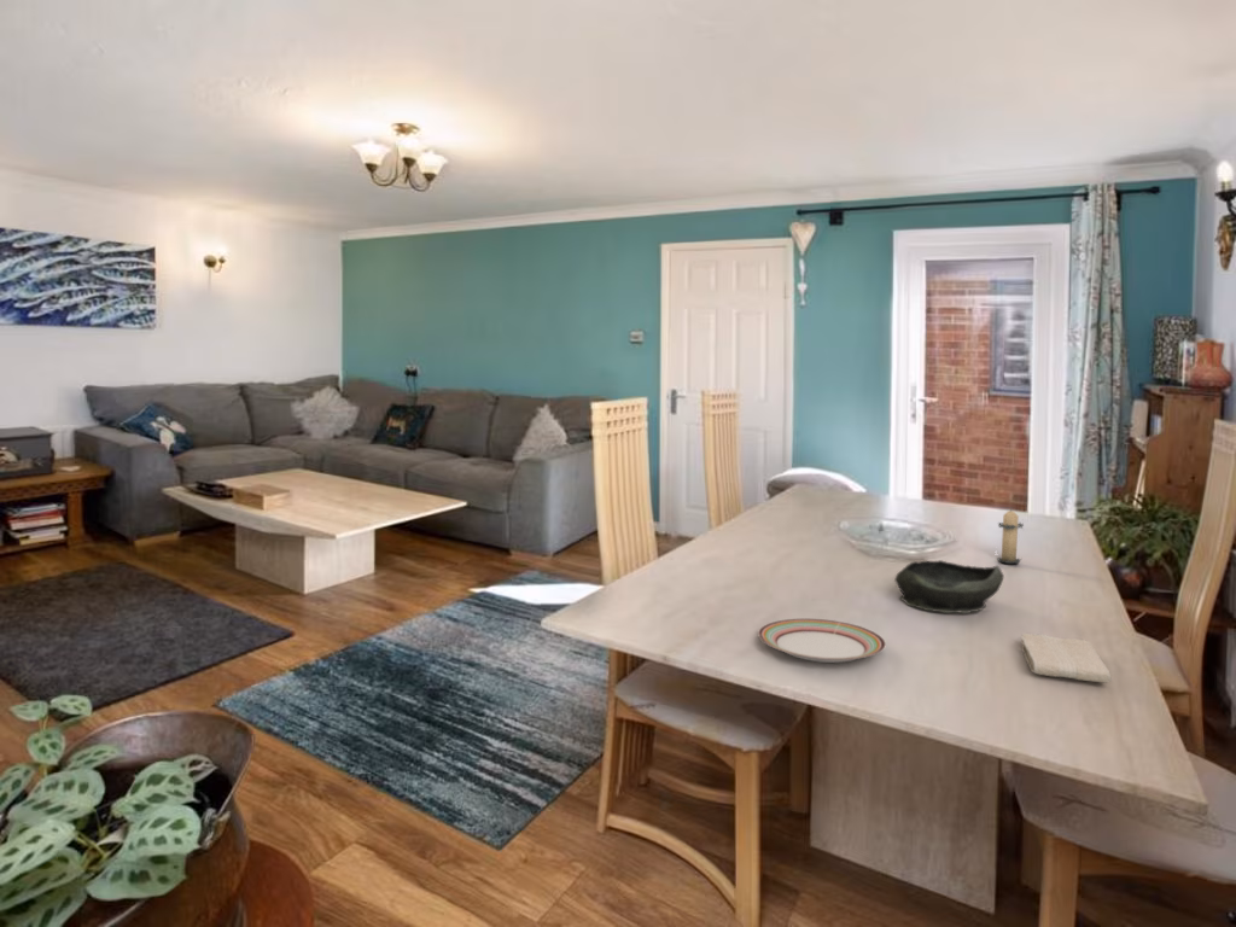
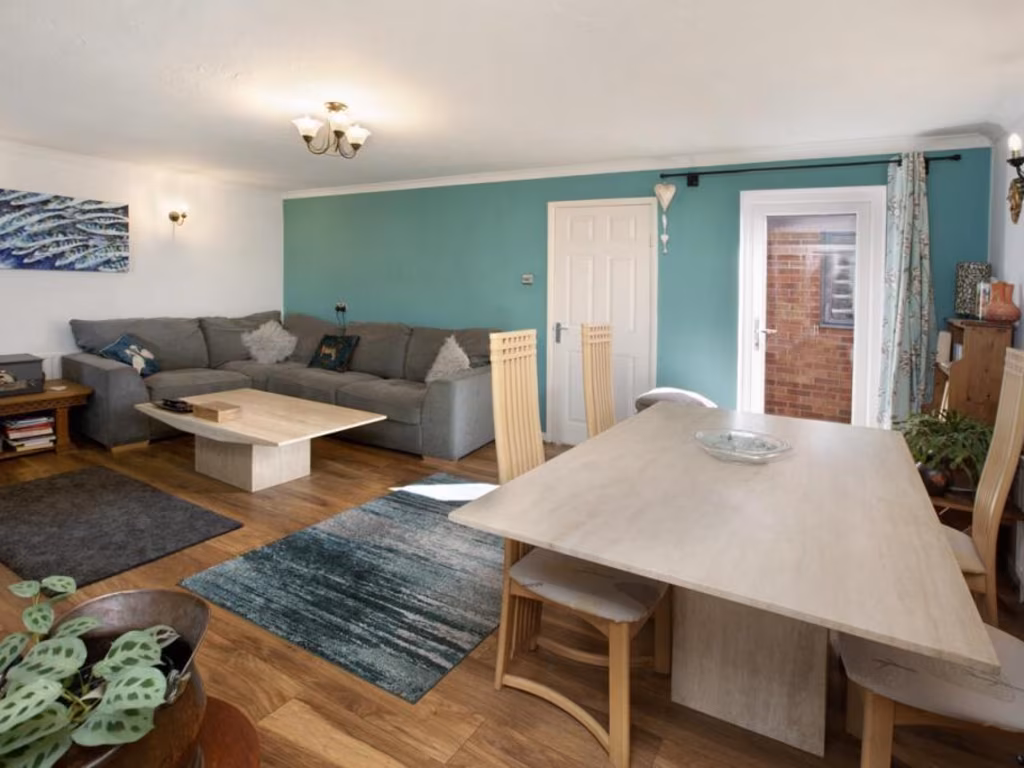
- plate [757,618,887,664]
- candle [996,506,1025,565]
- washcloth [1020,632,1113,684]
- bowl [893,559,1005,614]
